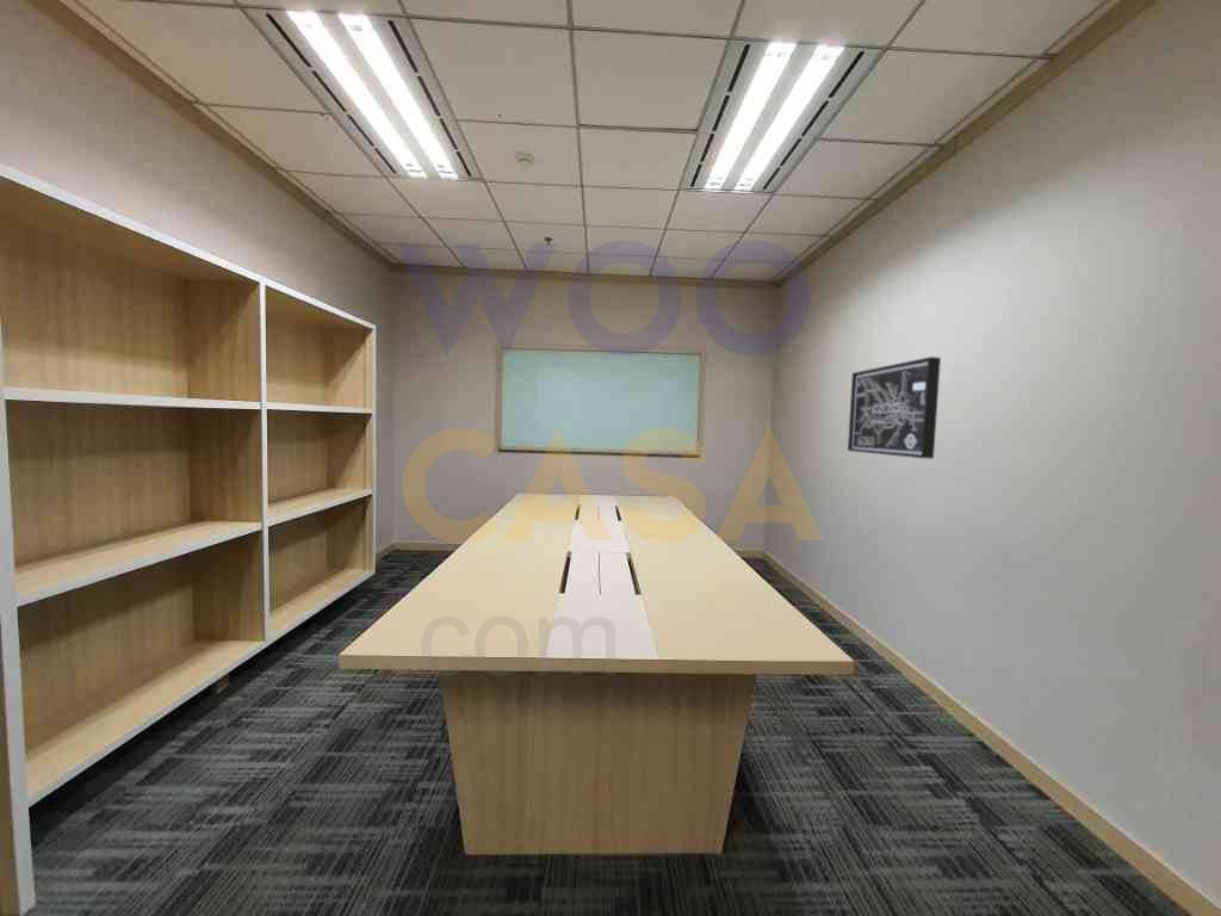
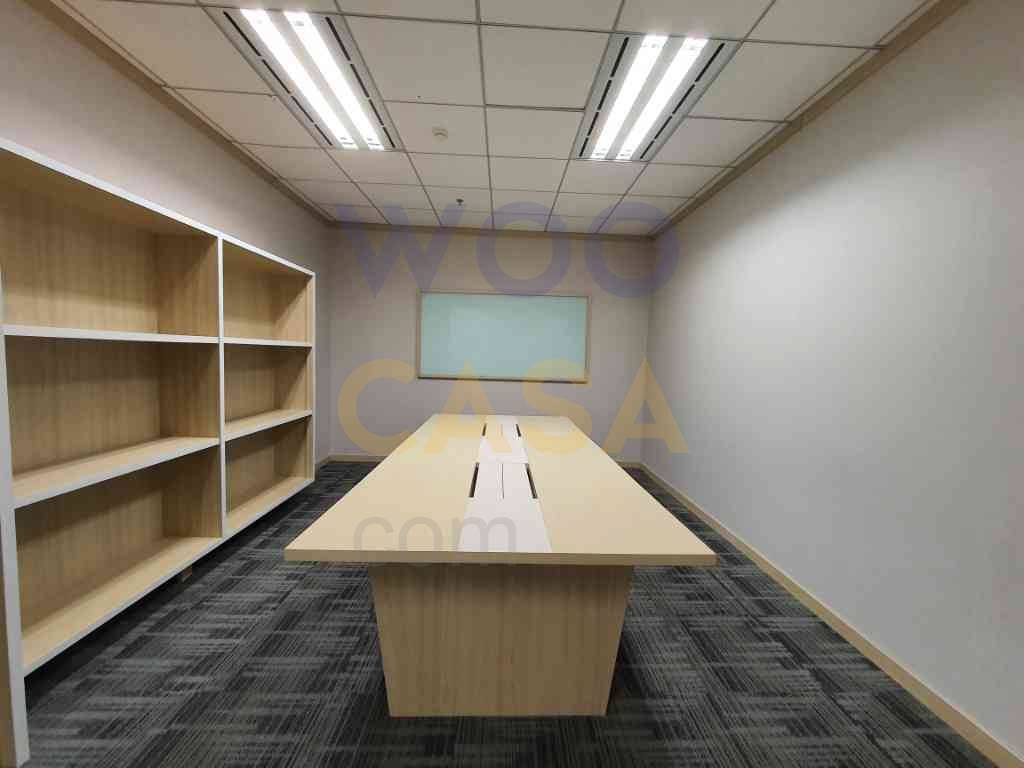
- wall art [847,355,942,460]
